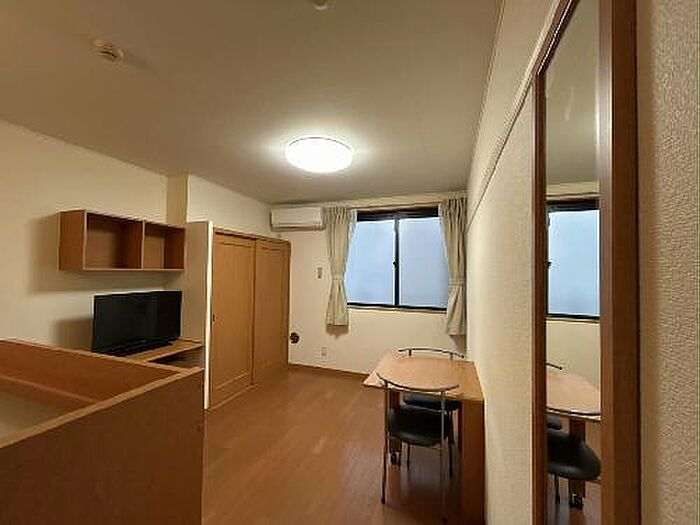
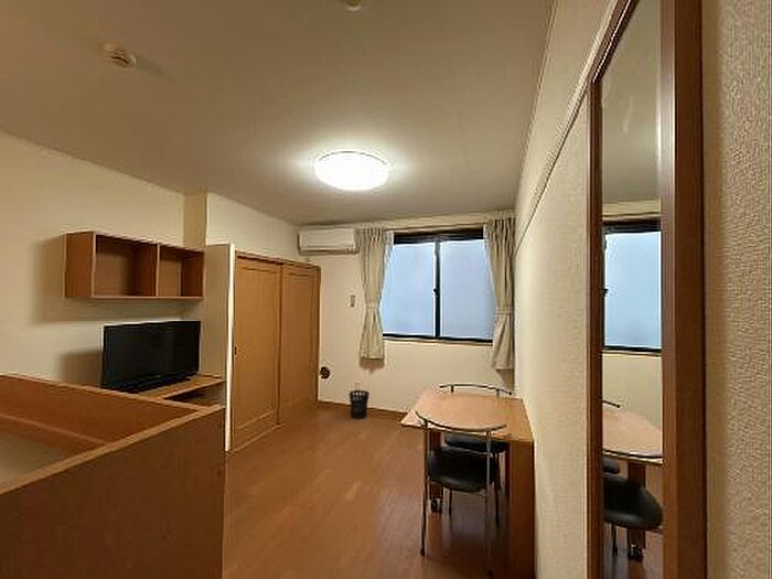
+ wastebasket [349,389,371,420]
